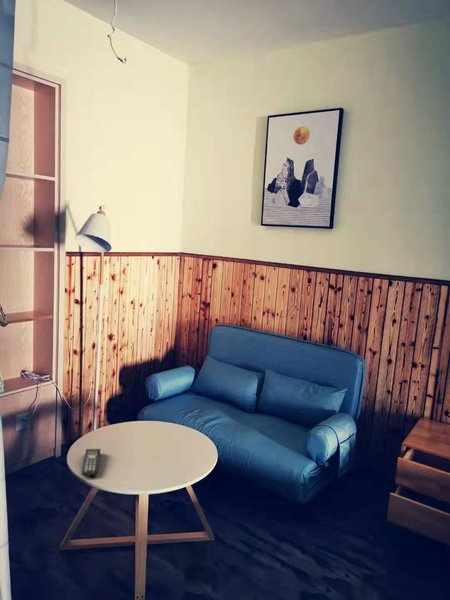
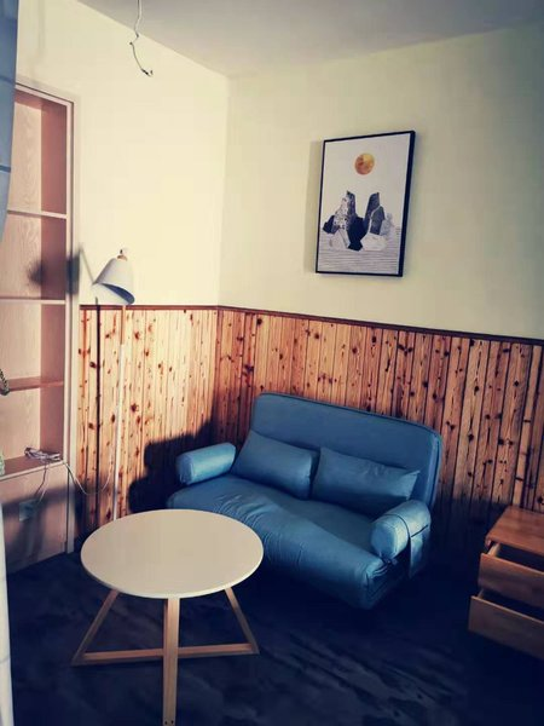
- remote control [80,448,102,477]
